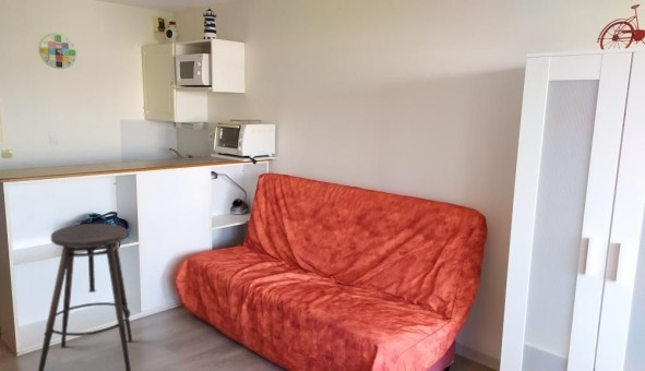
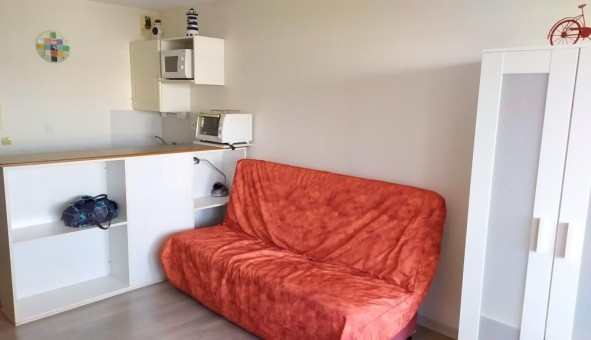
- stool [37,223,133,371]
